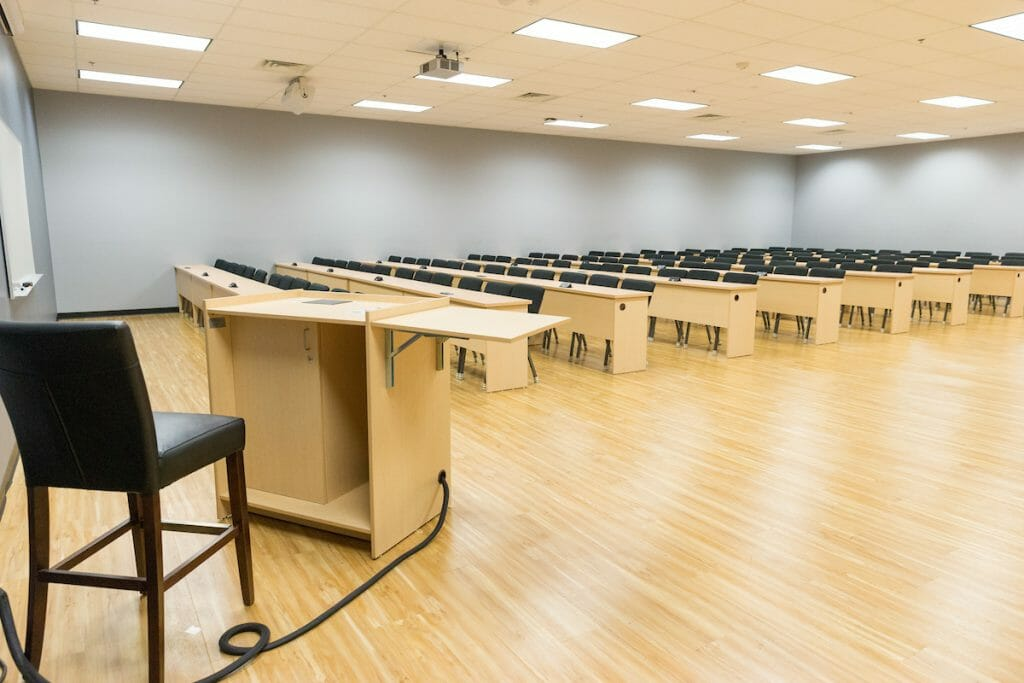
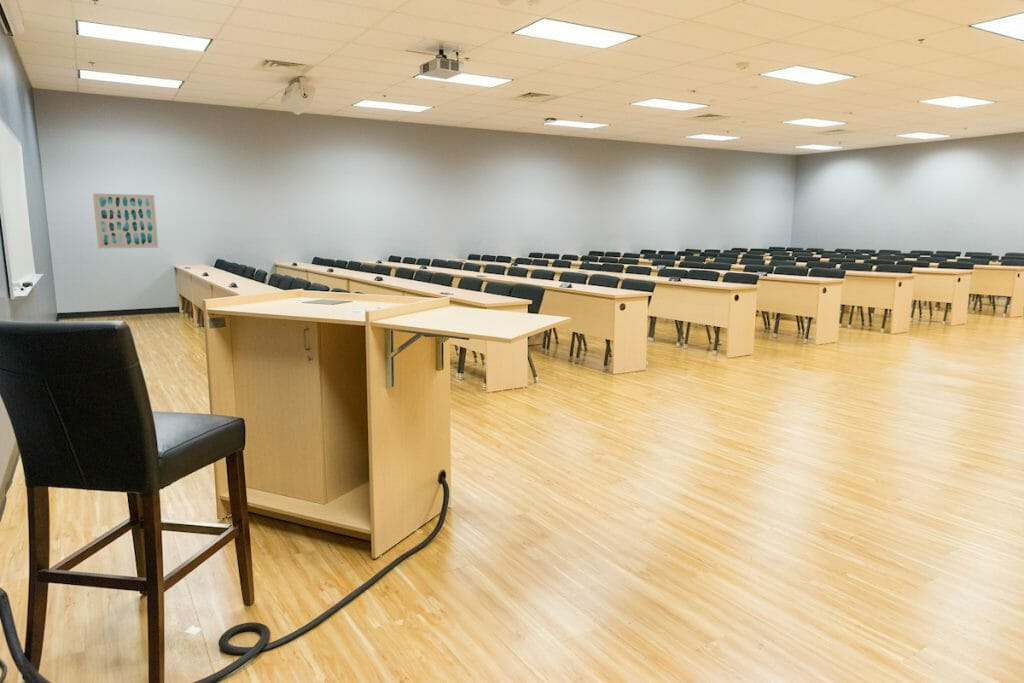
+ wall art [92,192,159,249]
